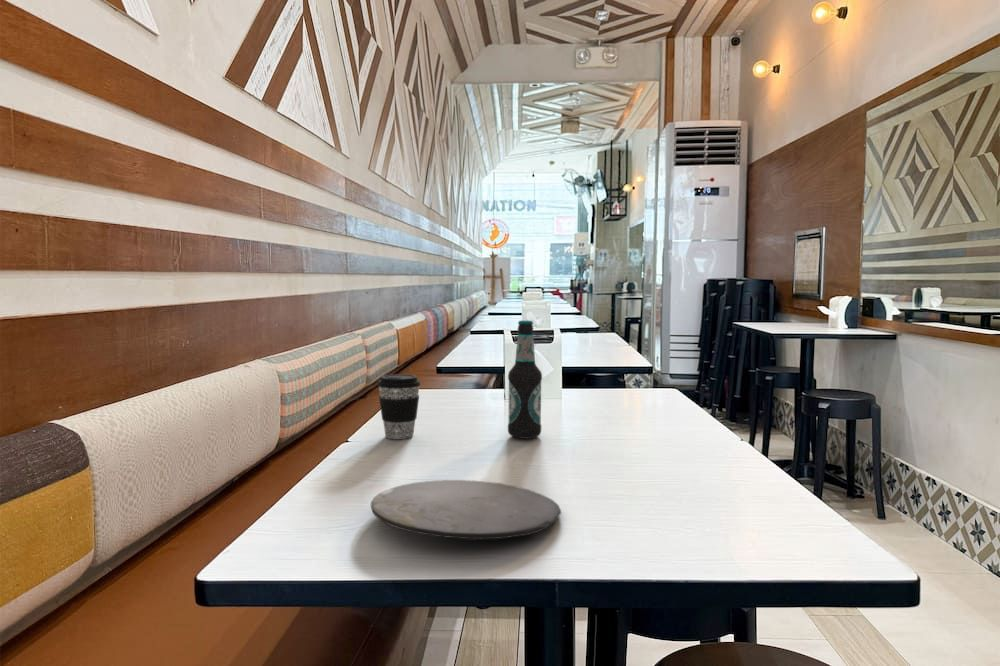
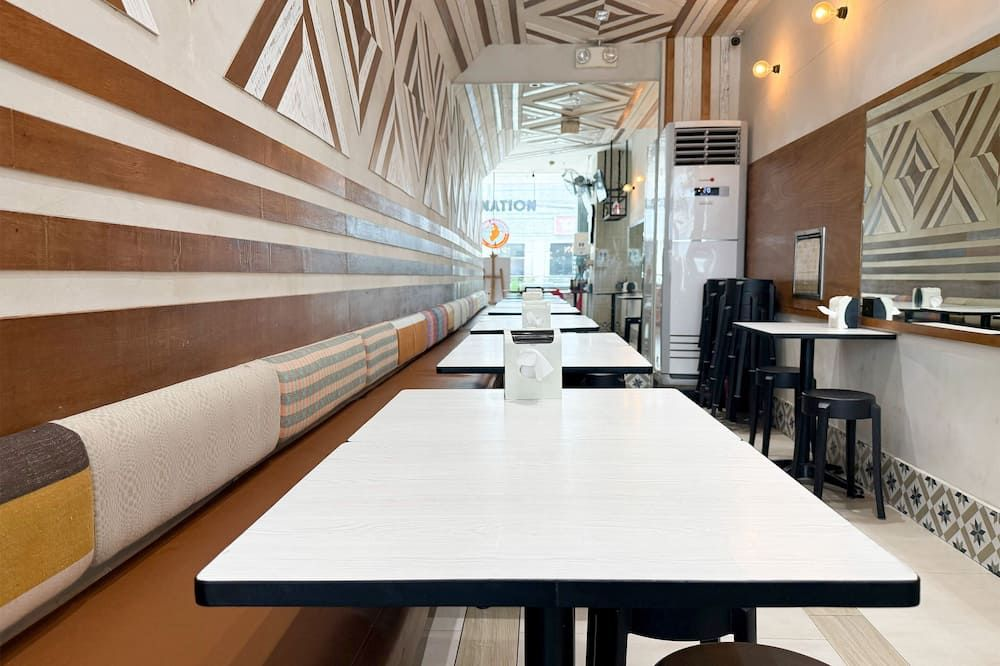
- bottle [507,319,543,440]
- coffee cup [377,373,422,440]
- plate [370,479,562,541]
